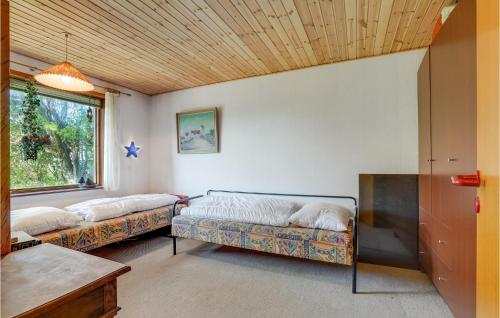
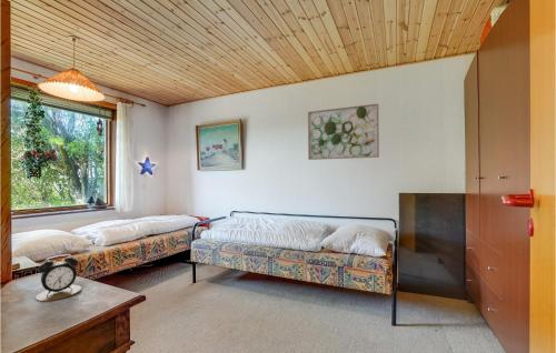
+ wall art [307,103,380,161]
+ alarm clock [34,253,82,302]
